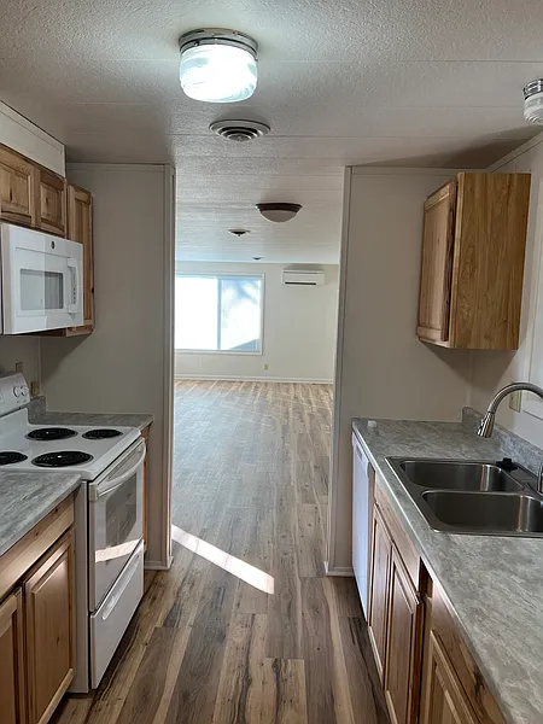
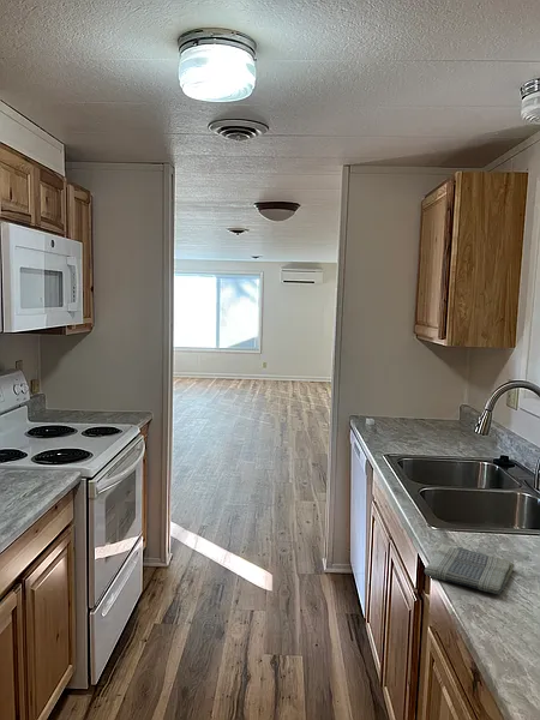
+ dish towel [424,542,515,595]
